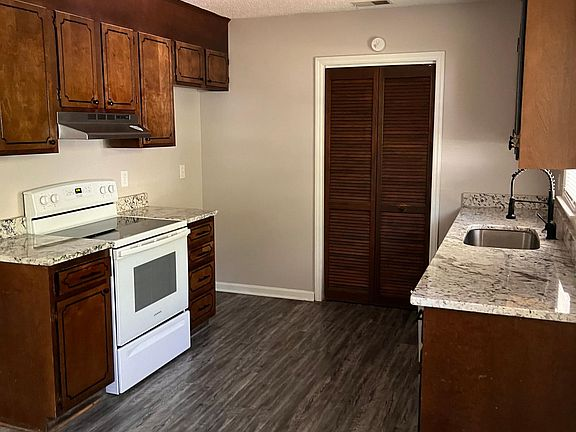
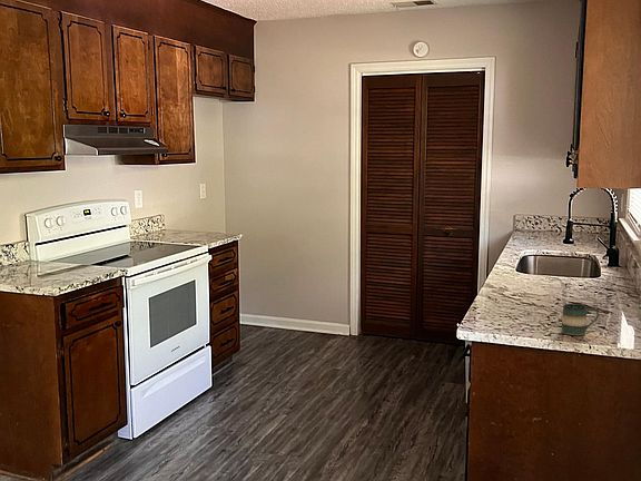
+ mug [561,303,600,336]
